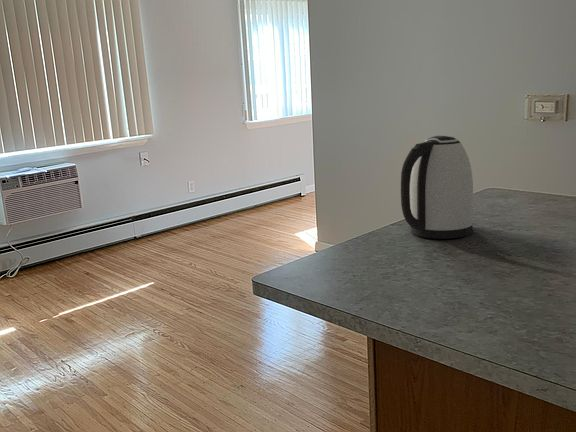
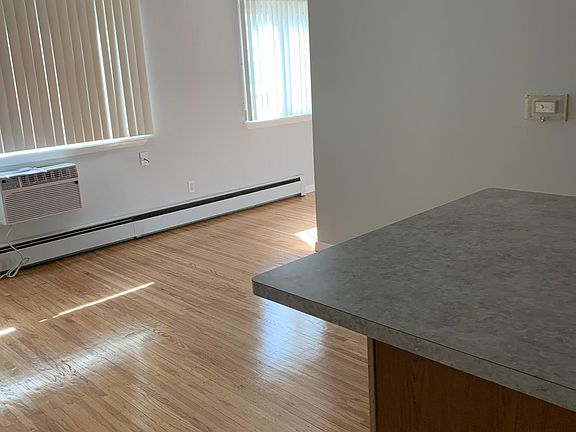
- kettle [400,135,474,240]
